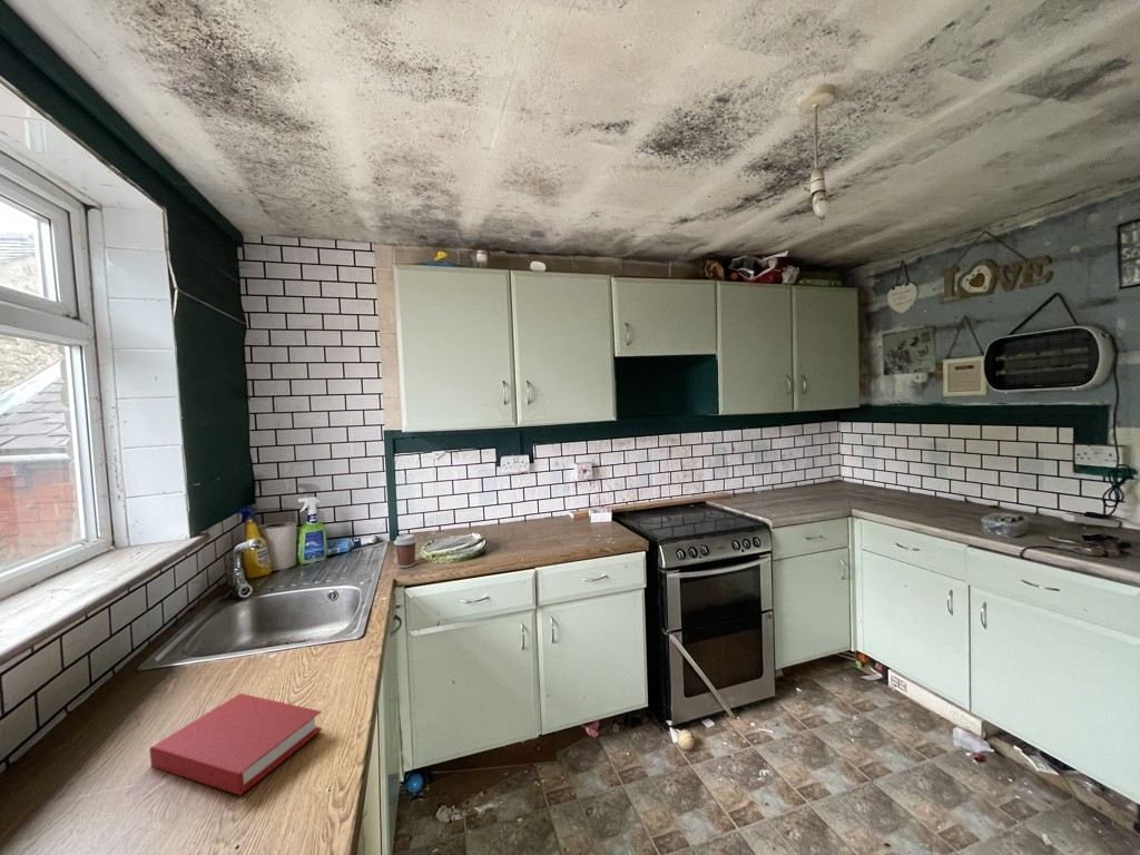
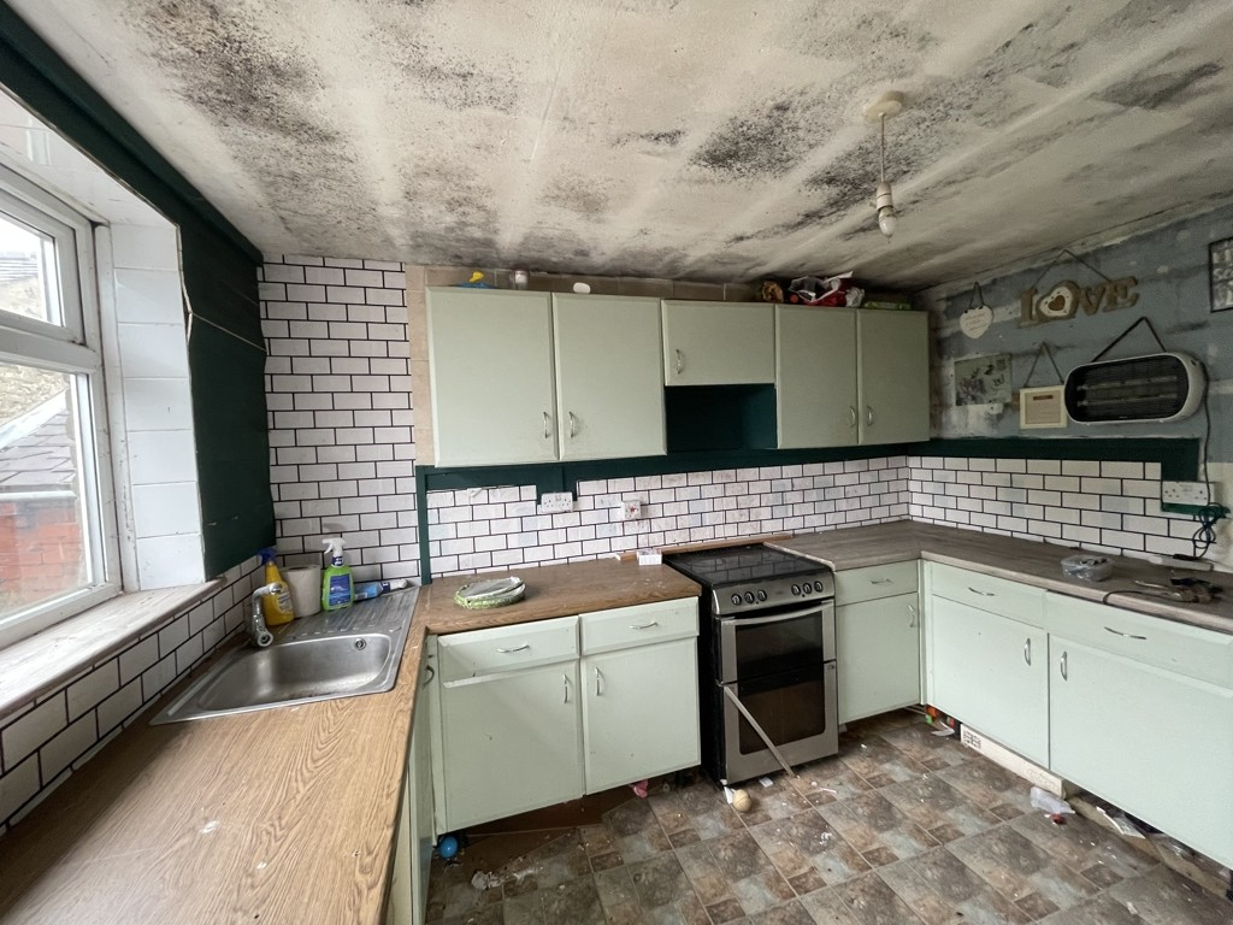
- coffee cup [393,533,419,569]
- book [149,692,323,796]
